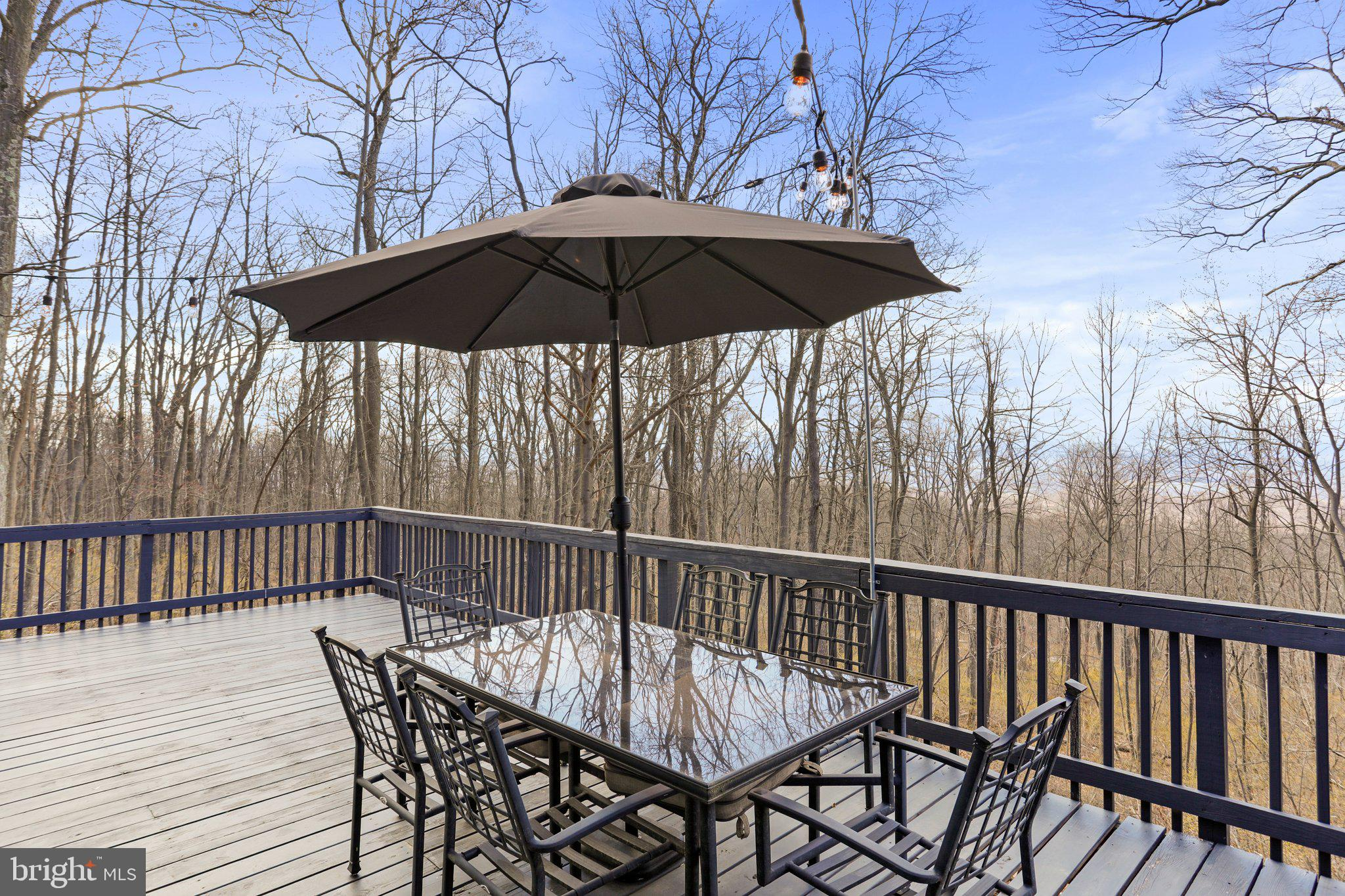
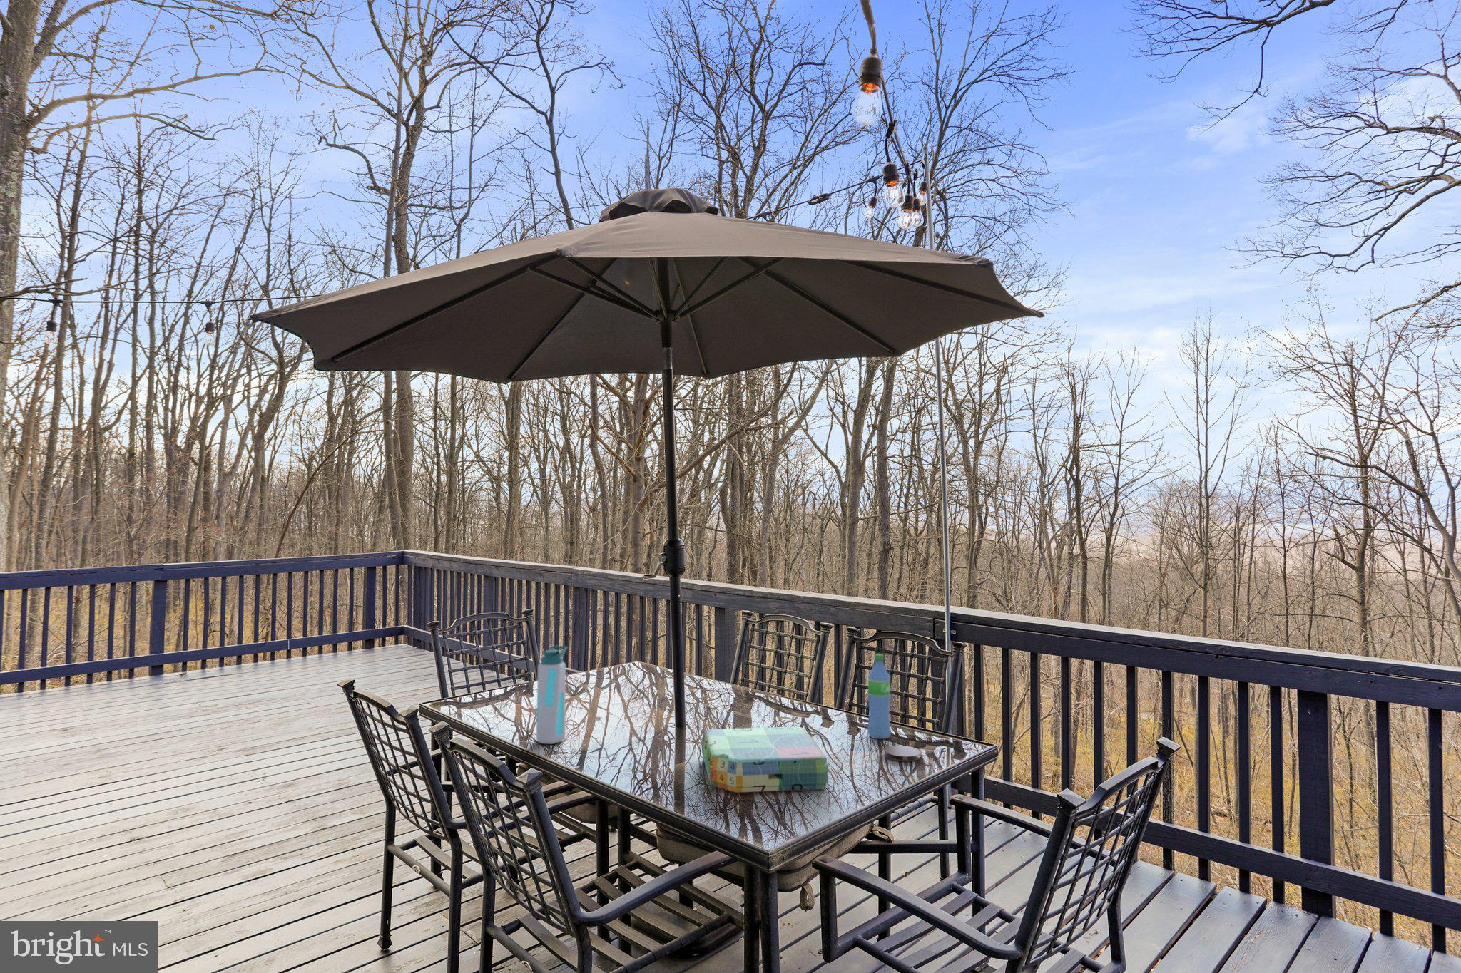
+ board game [702,725,829,794]
+ water bottle [536,645,568,745]
+ coaster [884,745,921,762]
+ water bottle [867,653,892,740]
